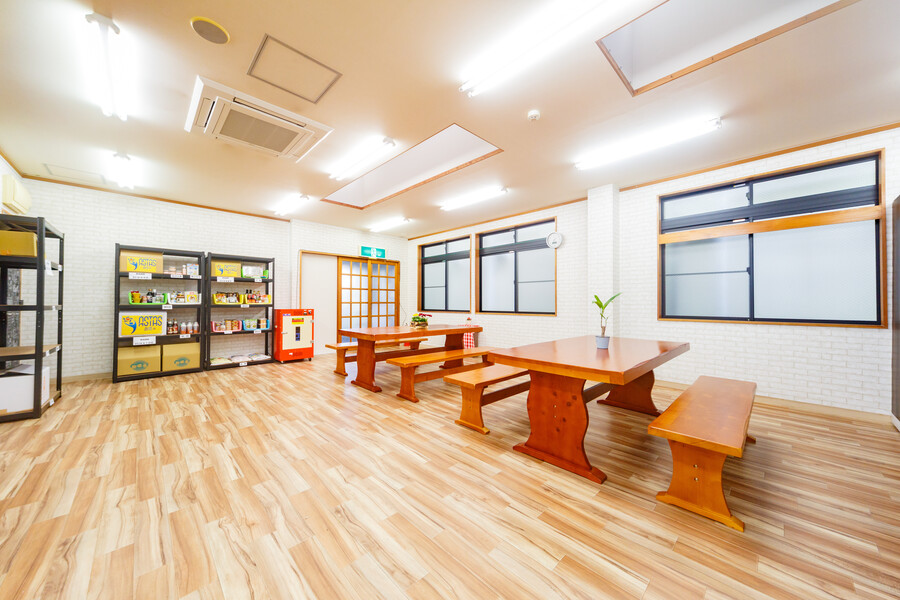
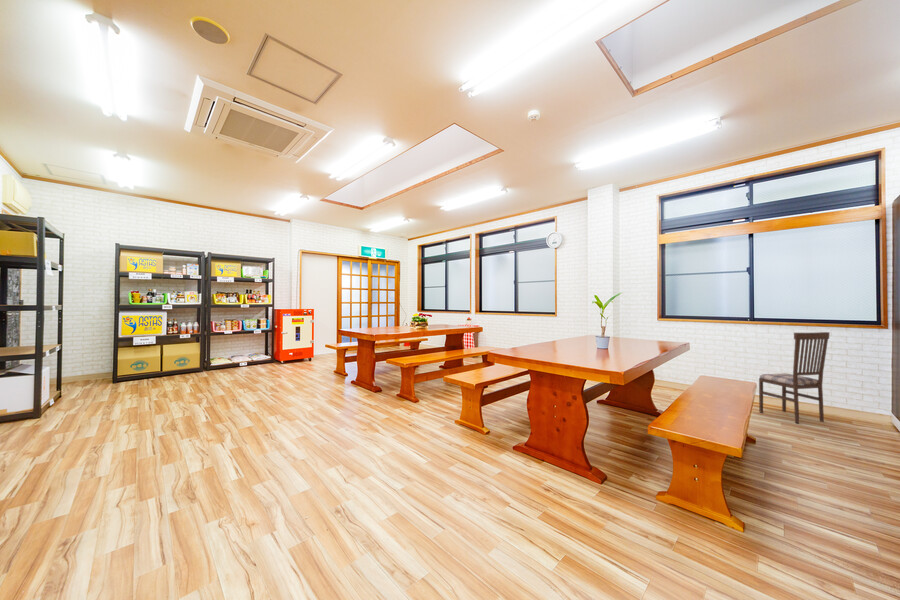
+ dining chair [758,331,831,425]
